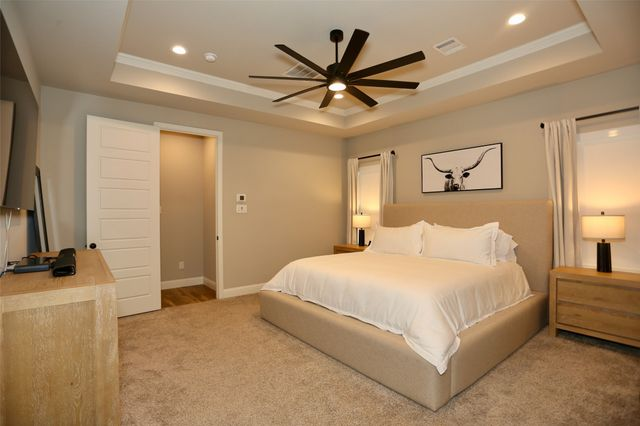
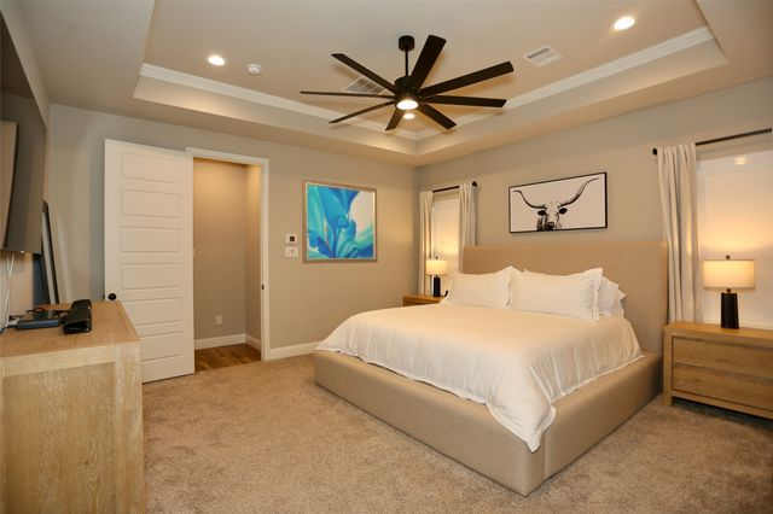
+ wall art [301,177,379,265]
